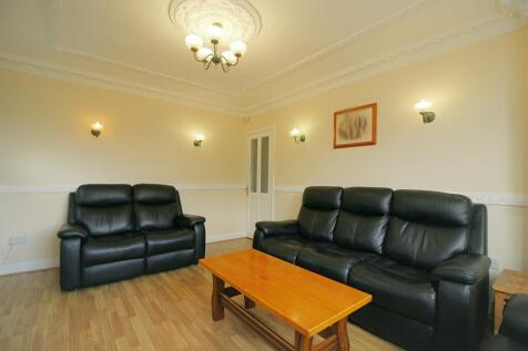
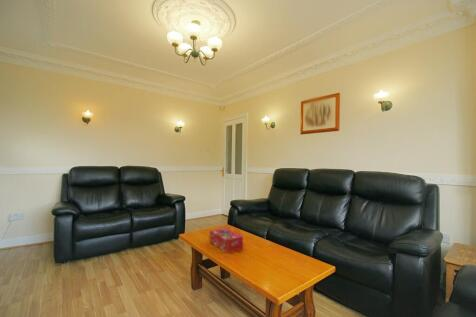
+ tissue box [209,227,244,254]
